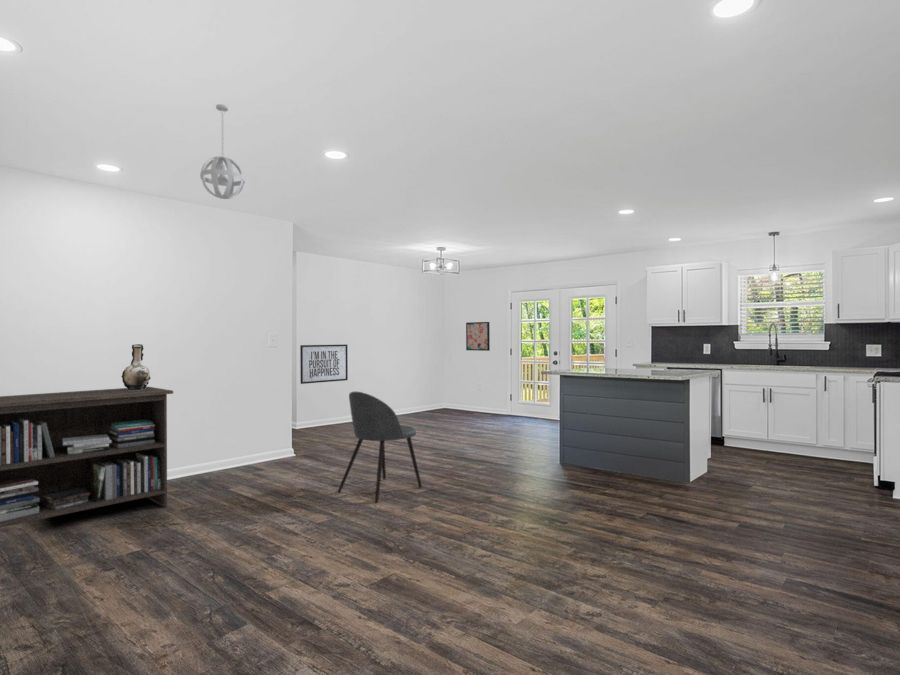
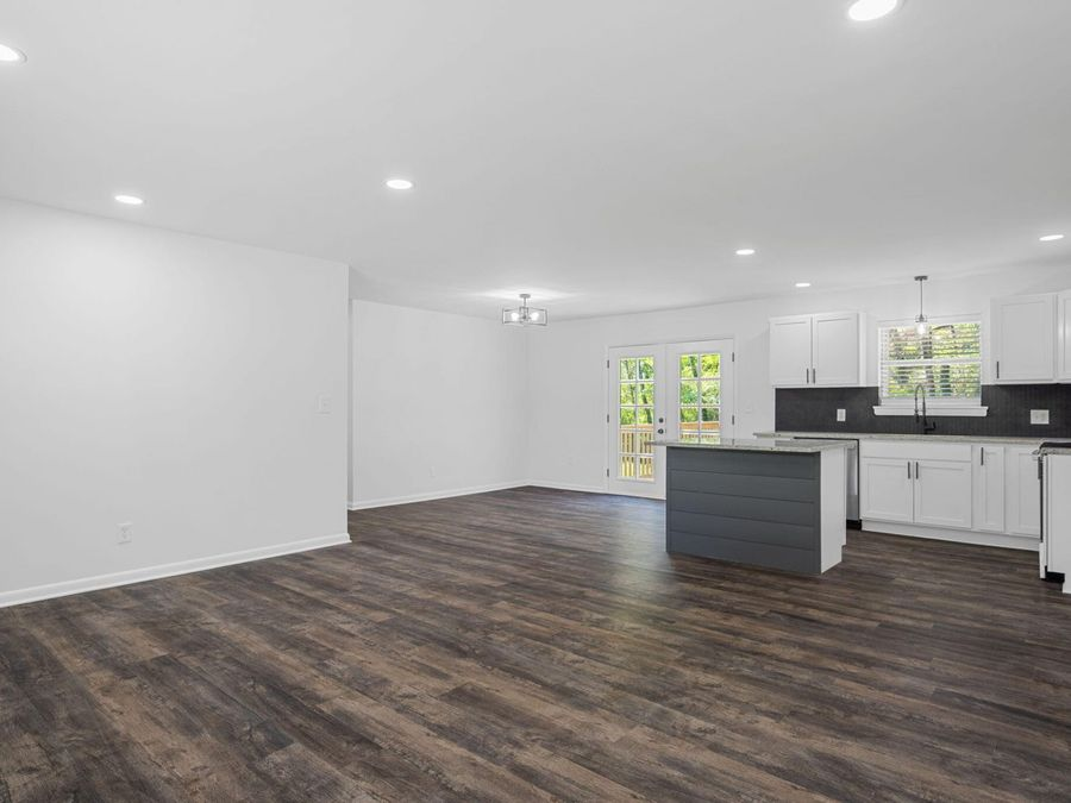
- mirror [299,344,349,385]
- dining chair [337,391,423,503]
- storage cabinet [0,386,174,529]
- decorative vase [120,343,151,390]
- wall art [465,321,491,352]
- pendant light [199,103,246,200]
